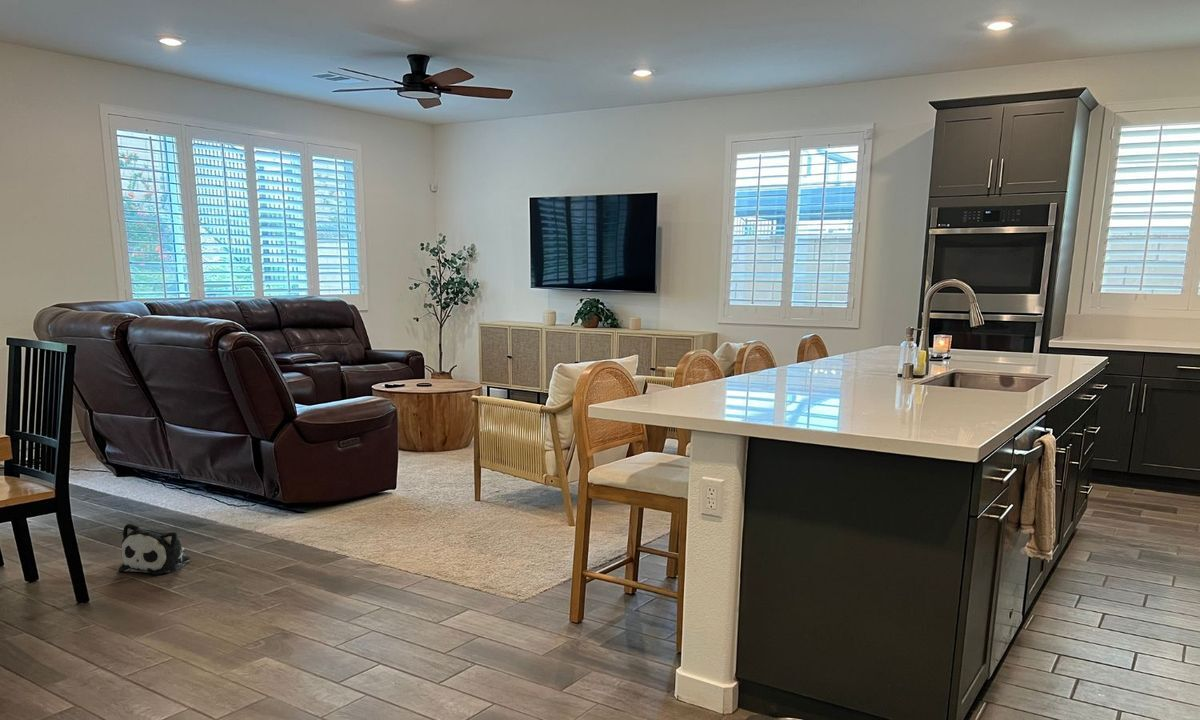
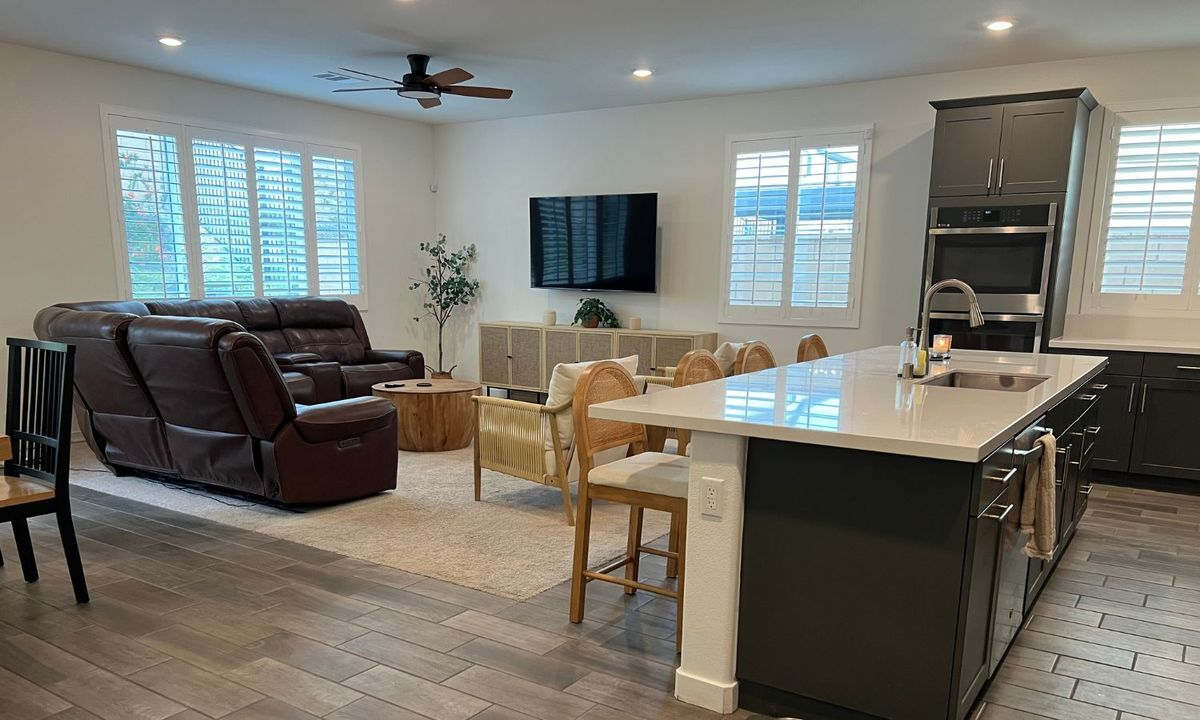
- plush toy [117,522,191,576]
